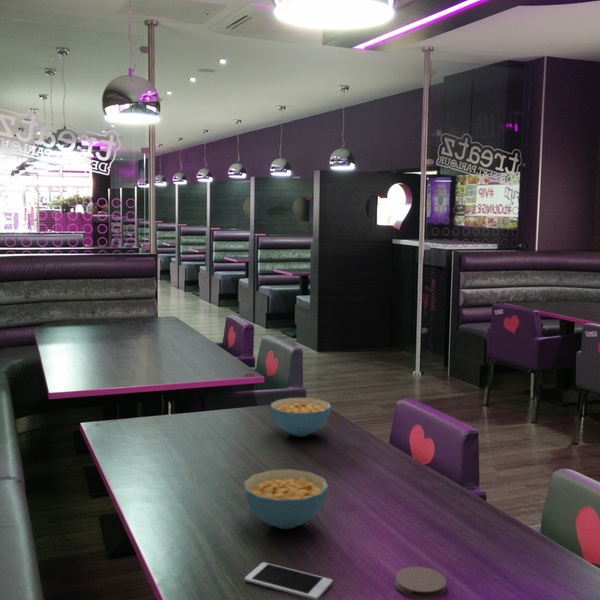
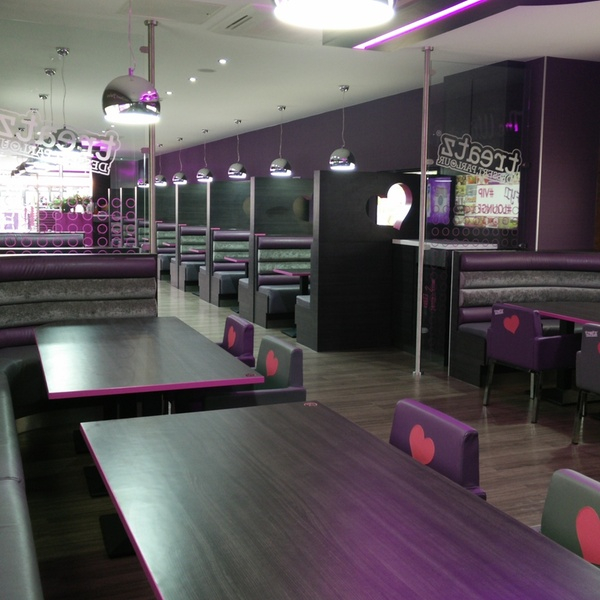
- cell phone [244,561,333,600]
- cereal bowl [270,397,332,438]
- cereal bowl [243,468,329,530]
- coaster [394,566,447,599]
